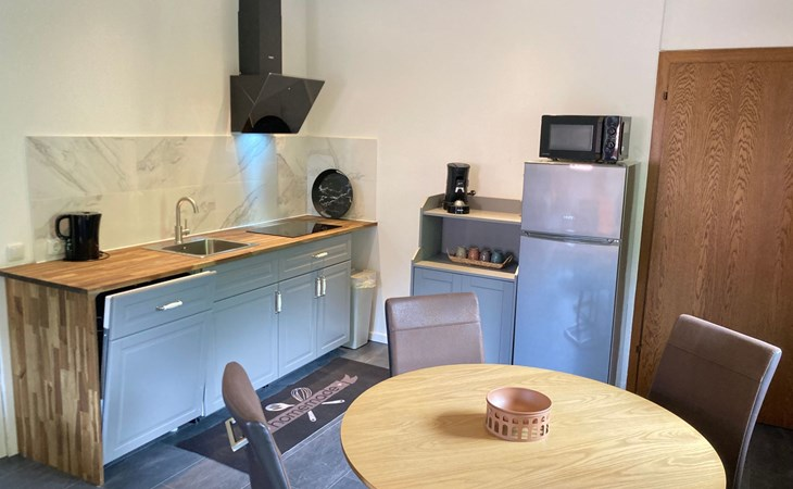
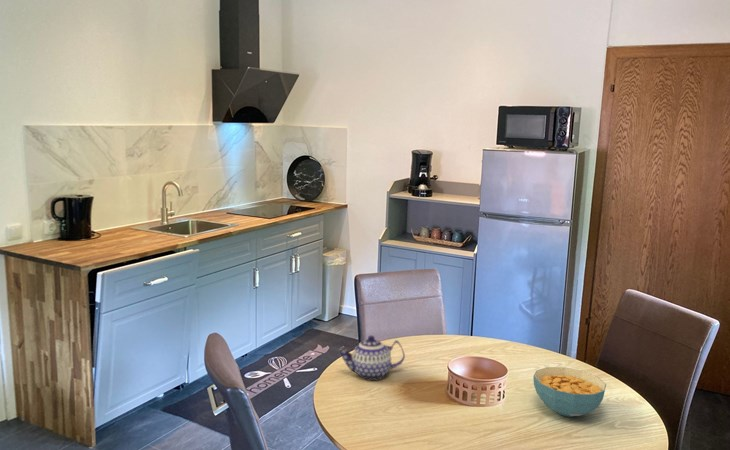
+ cereal bowl [532,366,607,418]
+ teapot [338,335,406,381]
